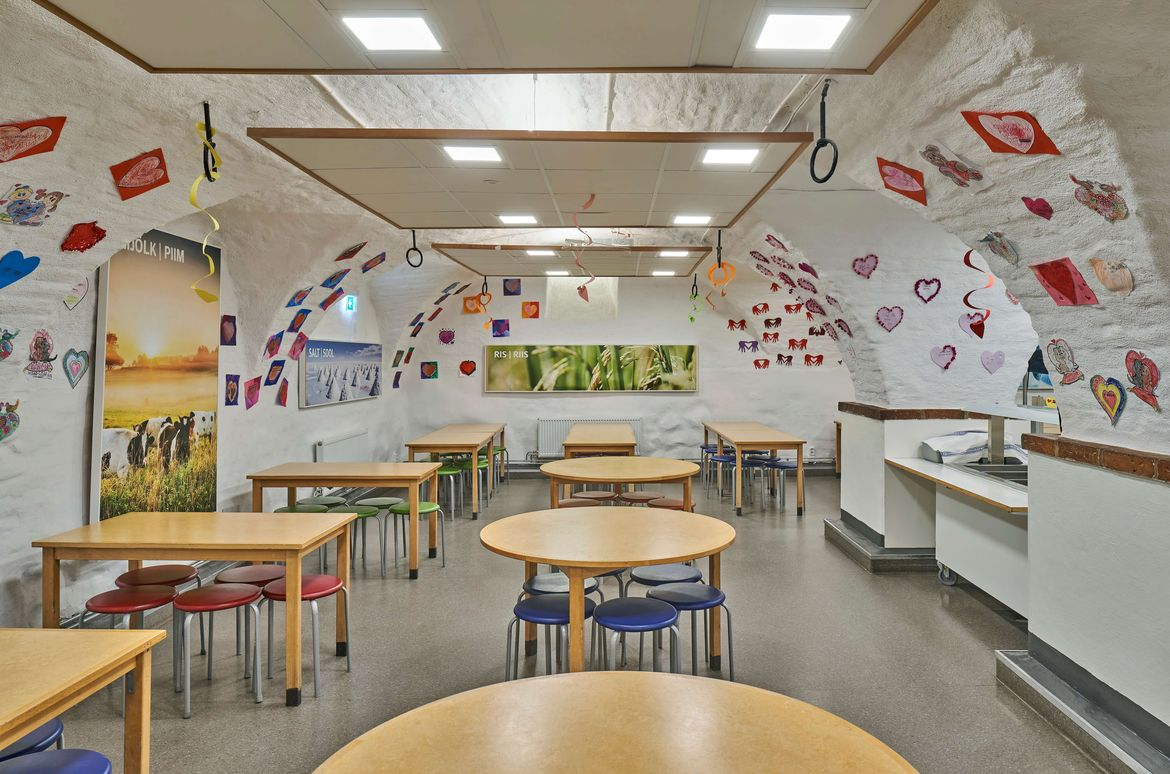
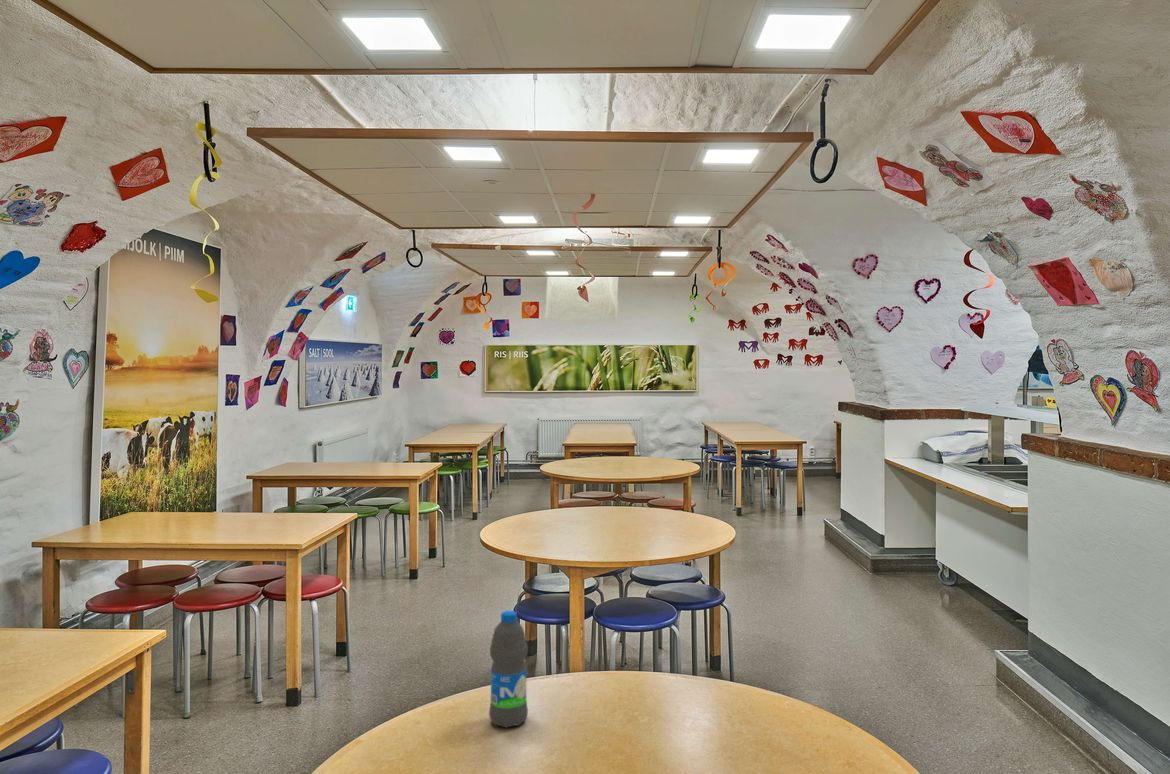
+ water bottle [488,610,529,729]
